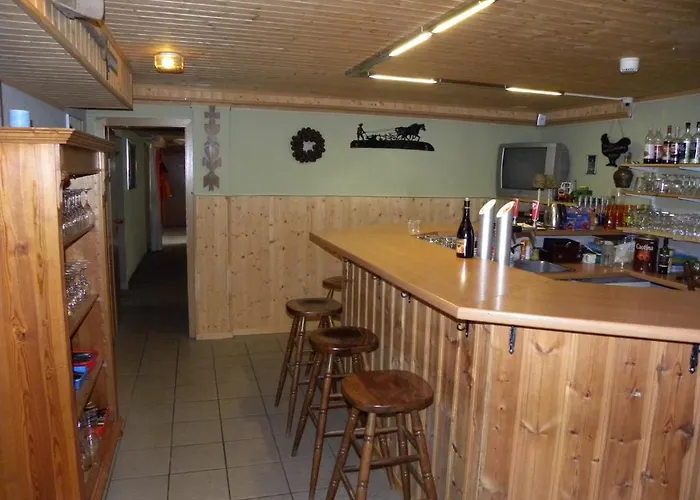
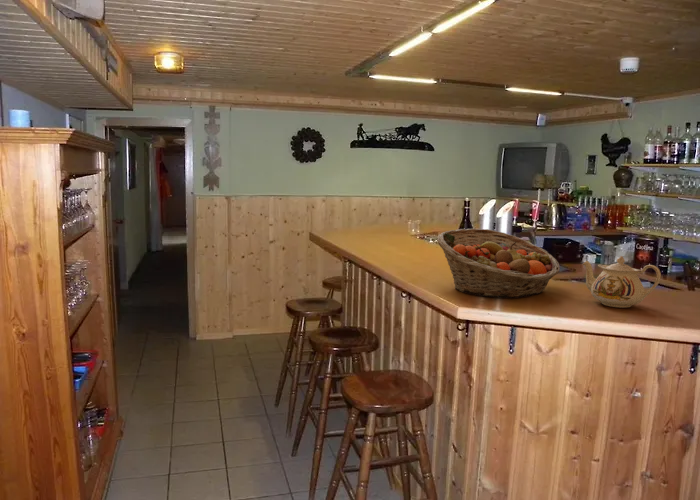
+ teapot [581,255,662,309]
+ fruit basket [436,228,561,299]
